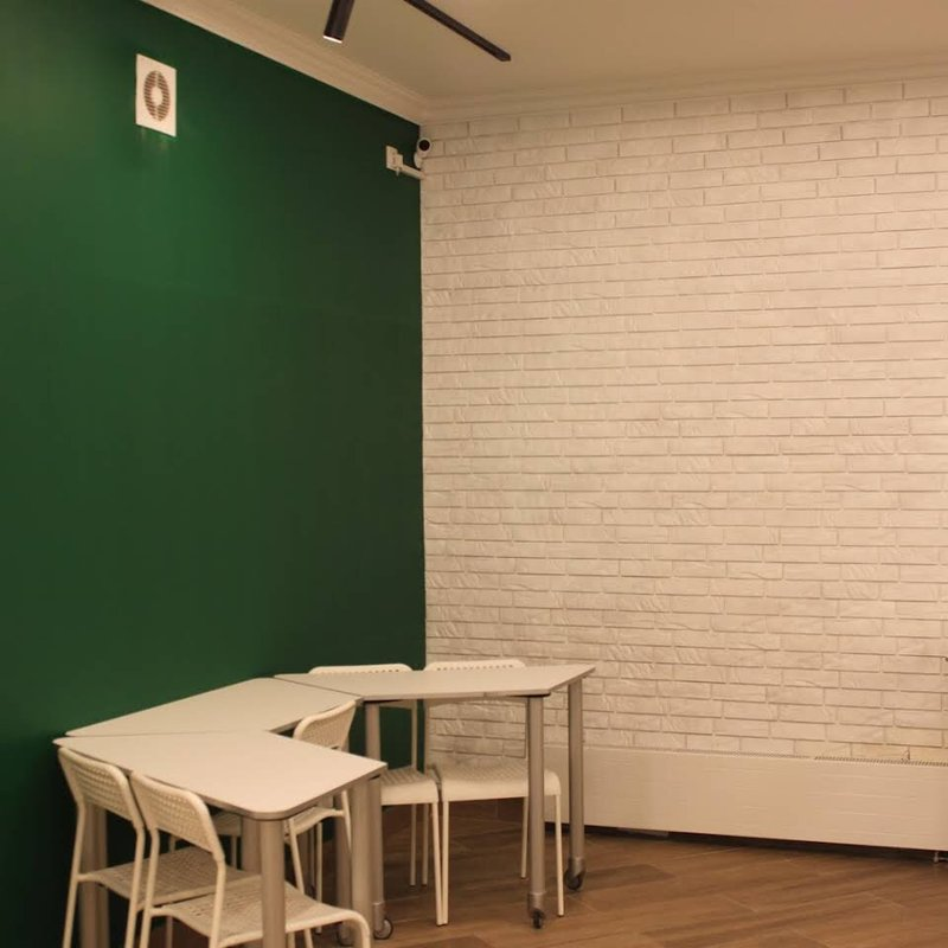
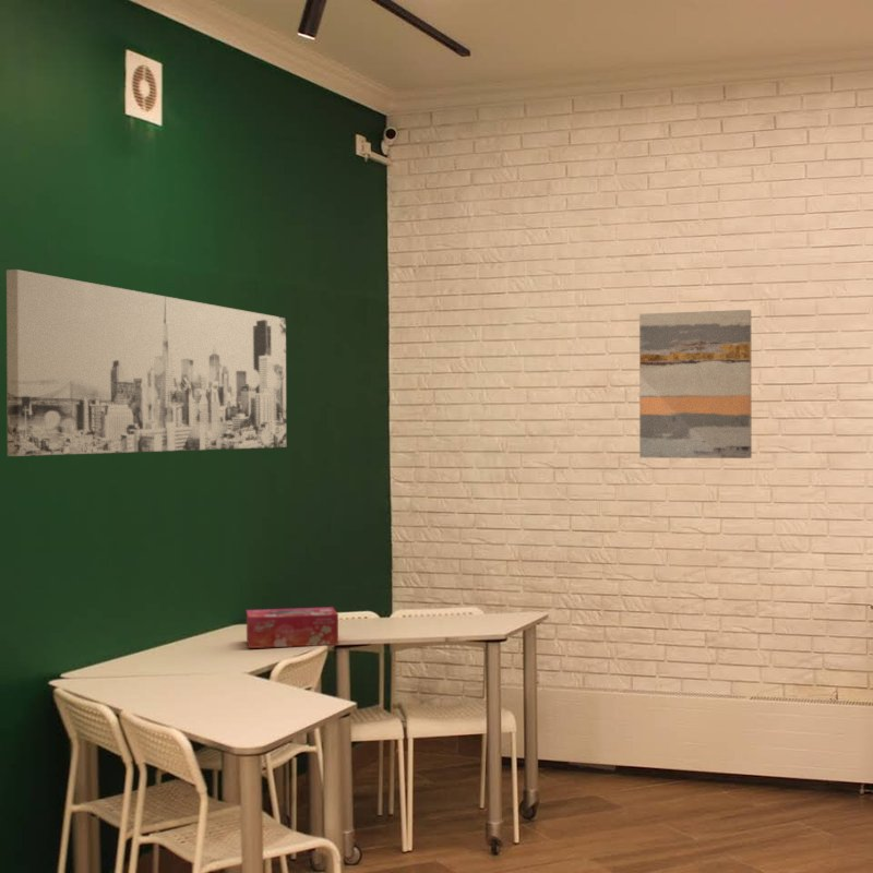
+ tissue box [246,606,339,649]
+ wall art [638,309,753,459]
+ wall art [5,268,287,457]
